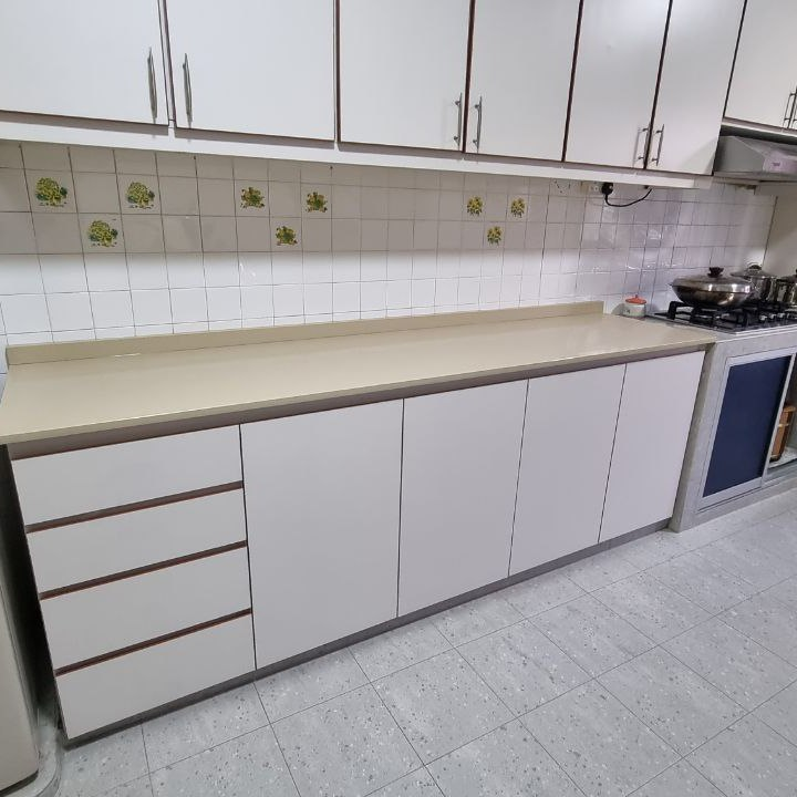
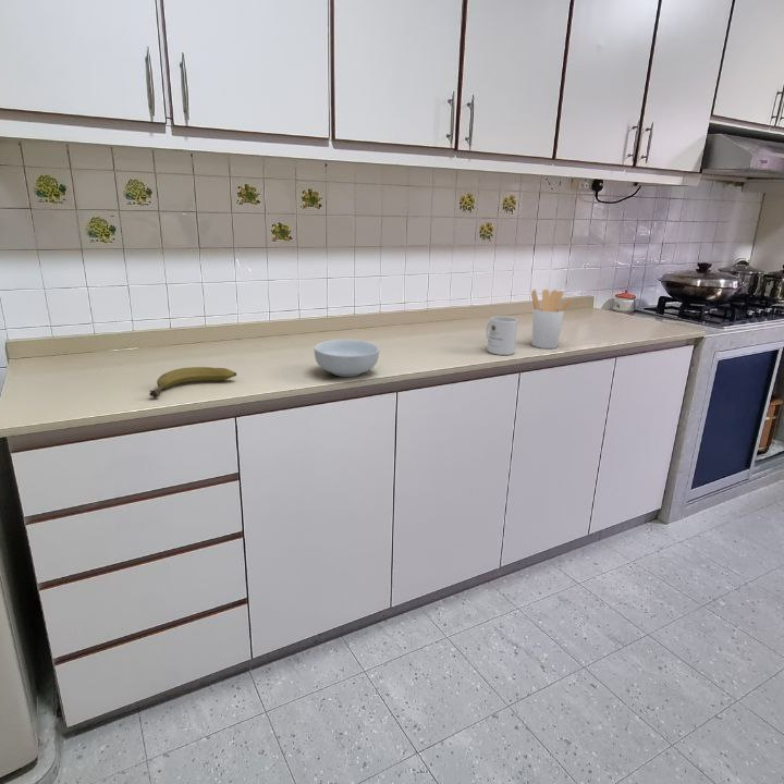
+ mug [485,315,519,356]
+ cereal bowl [314,339,380,378]
+ fruit [148,366,237,399]
+ utensil holder [530,289,573,350]
